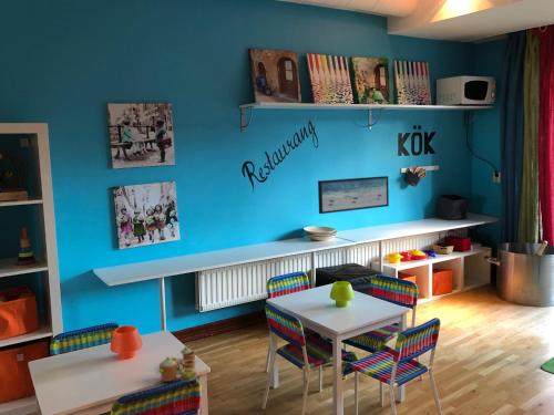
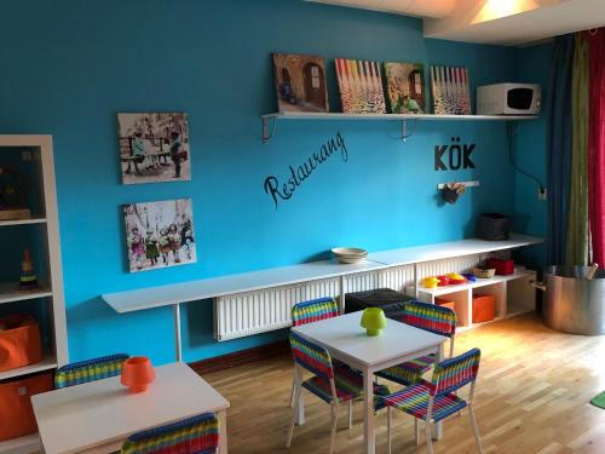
- wall art [317,175,390,215]
- toy tea set [158,345,198,383]
